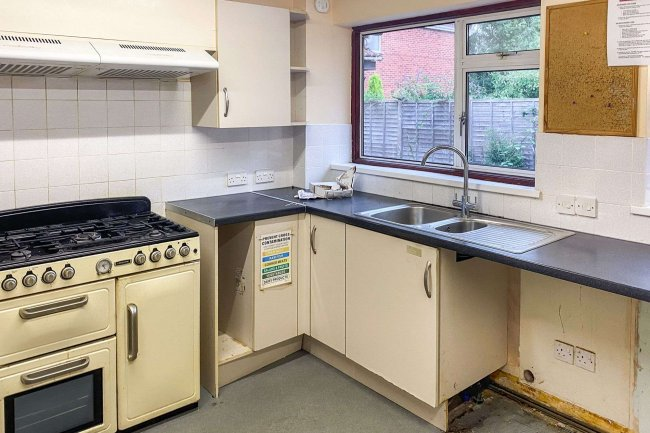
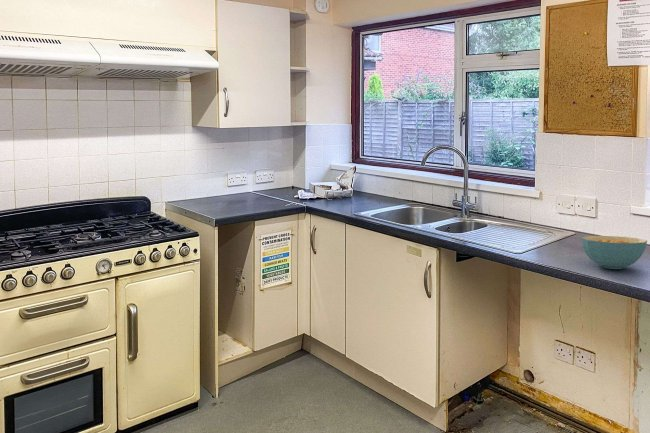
+ cereal bowl [581,235,648,270]
